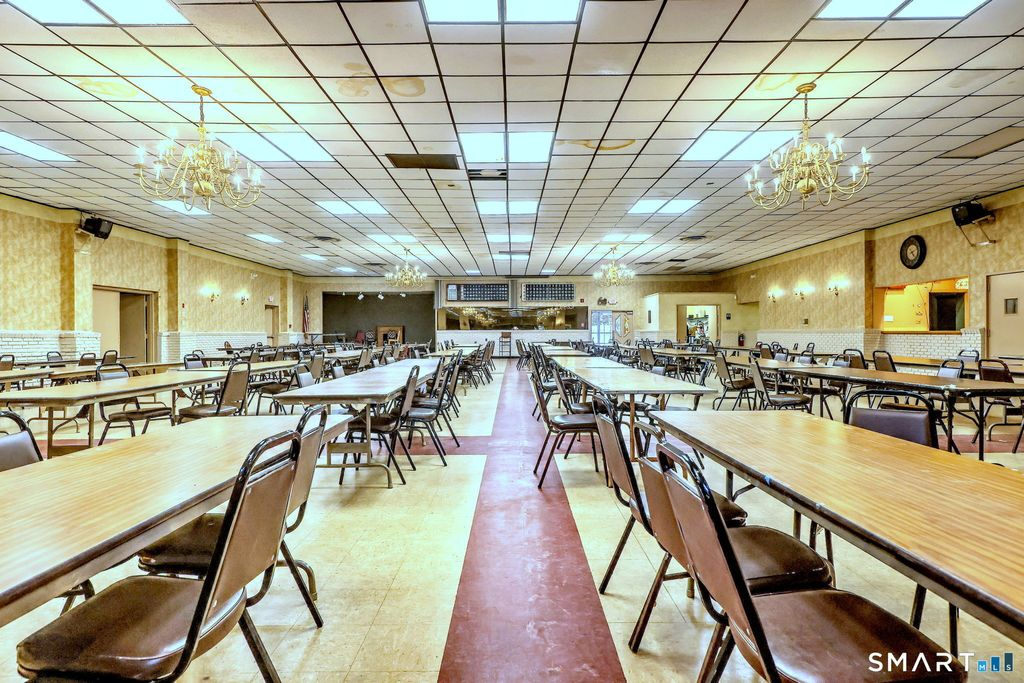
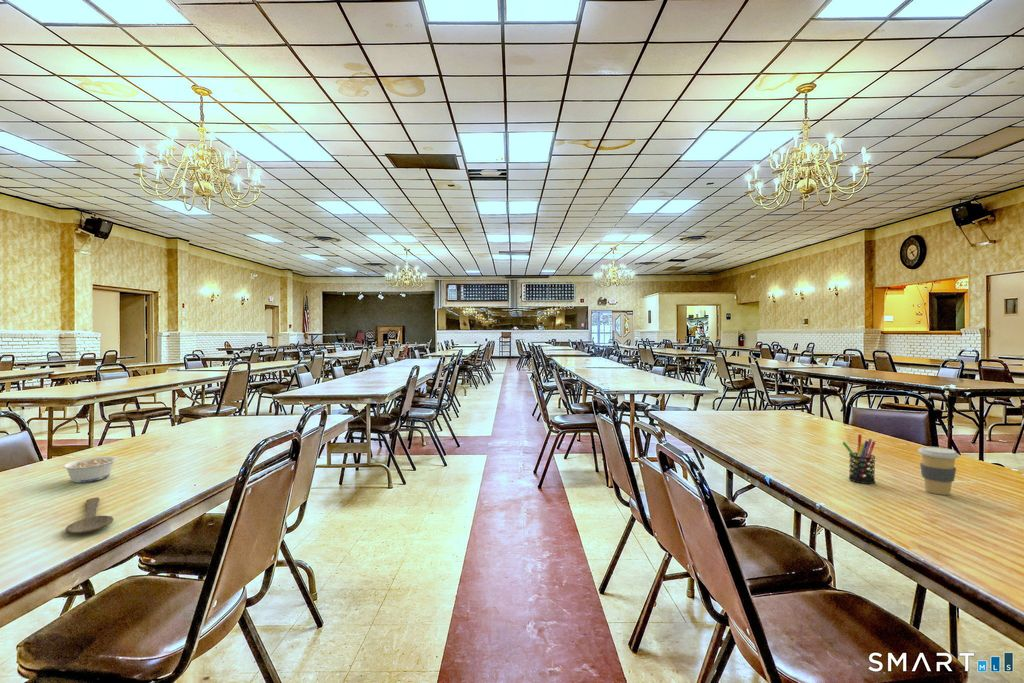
+ coffee cup [917,446,960,496]
+ legume [59,455,119,484]
+ wooden spoon [65,497,115,534]
+ pen holder [842,433,876,485]
